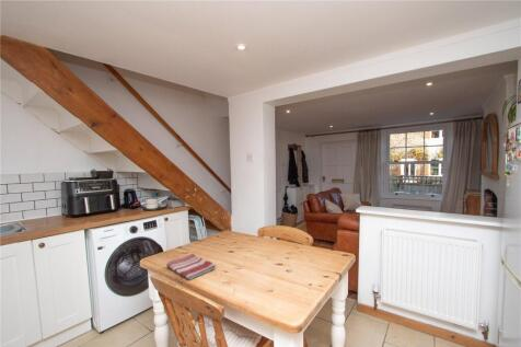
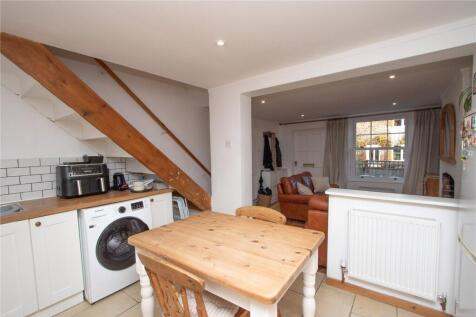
- dish towel [165,253,217,280]
